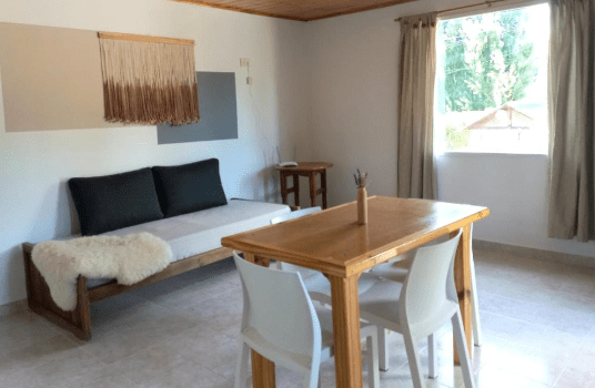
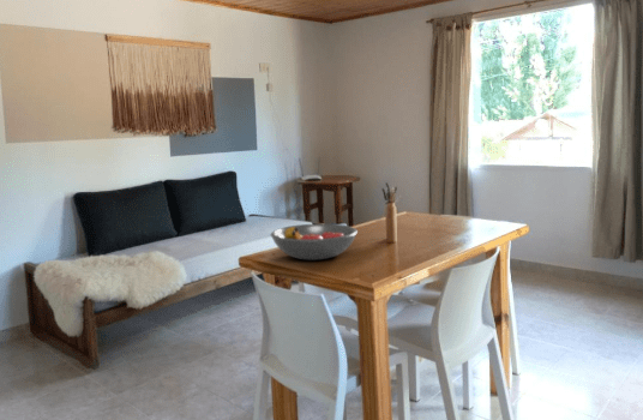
+ fruit bowl [270,223,359,262]
